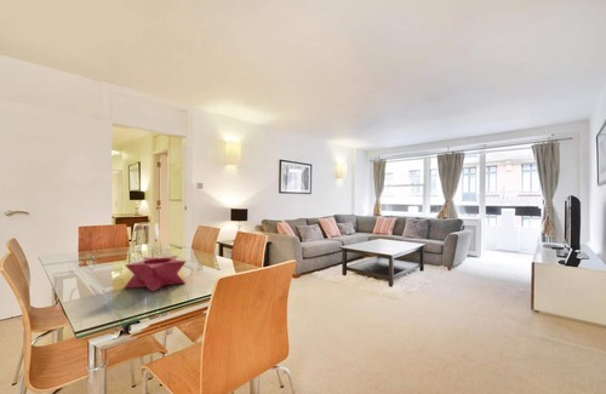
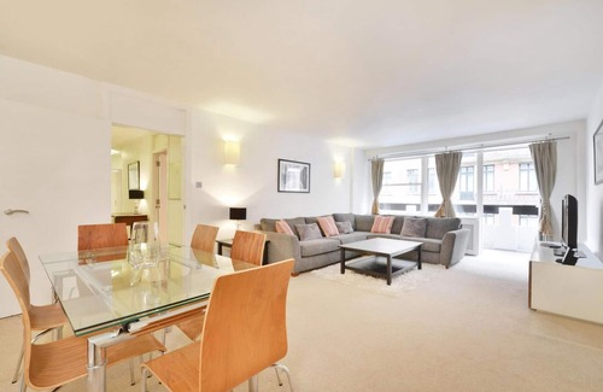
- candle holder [122,255,188,292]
